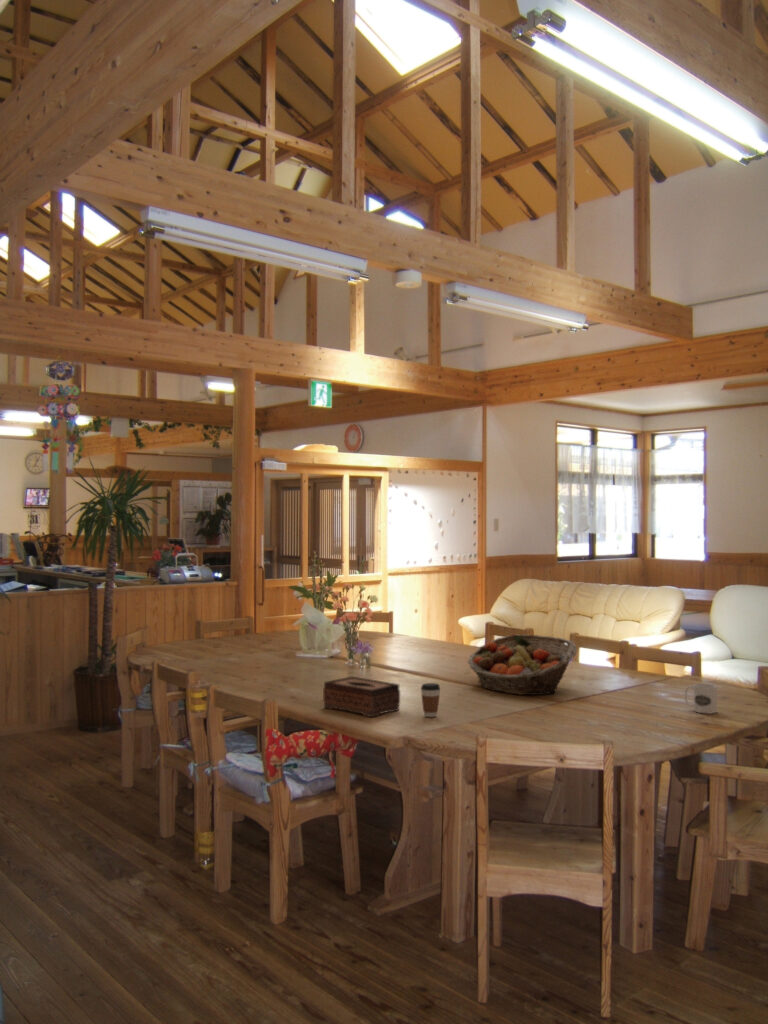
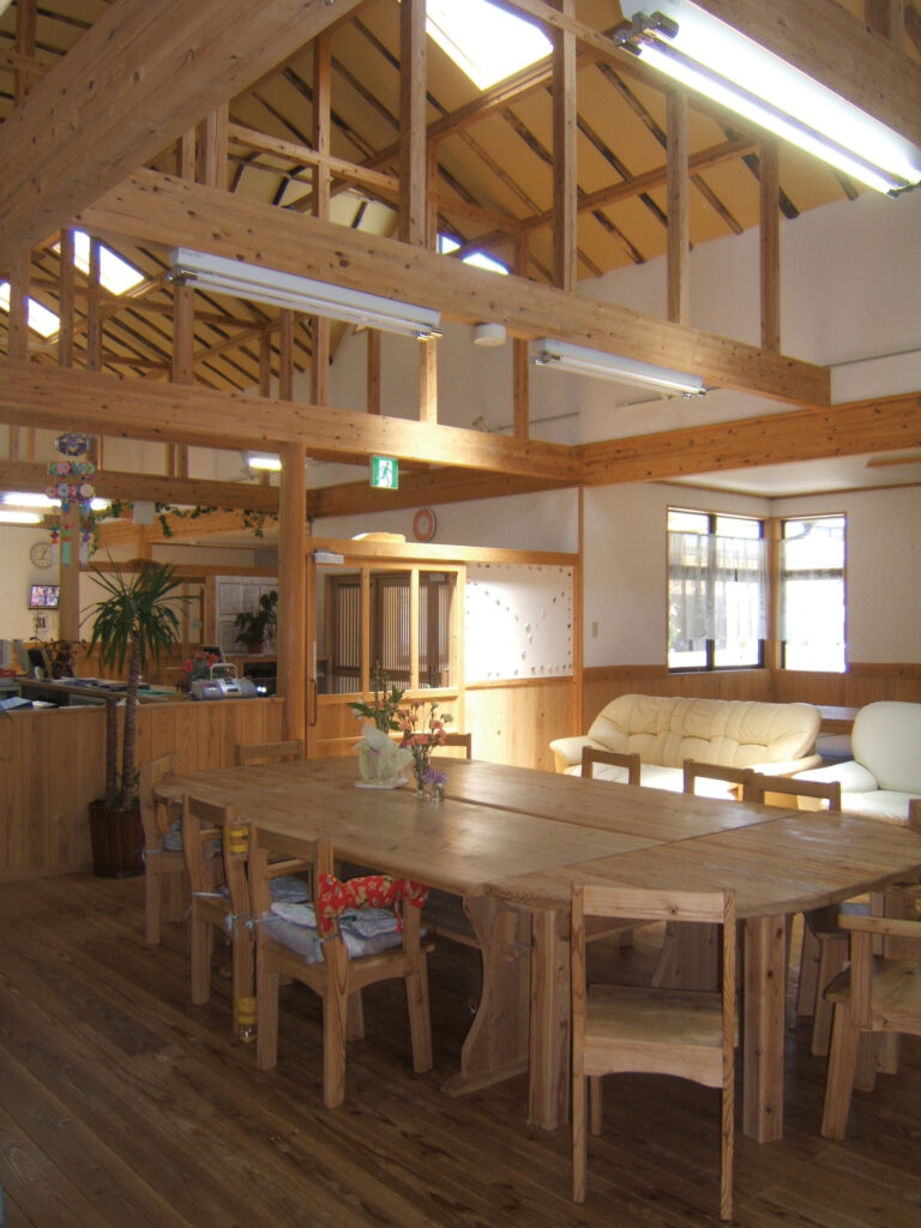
- tissue box [322,676,401,718]
- mug [684,682,718,715]
- fruit basket [467,634,578,696]
- coffee cup [420,682,441,718]
